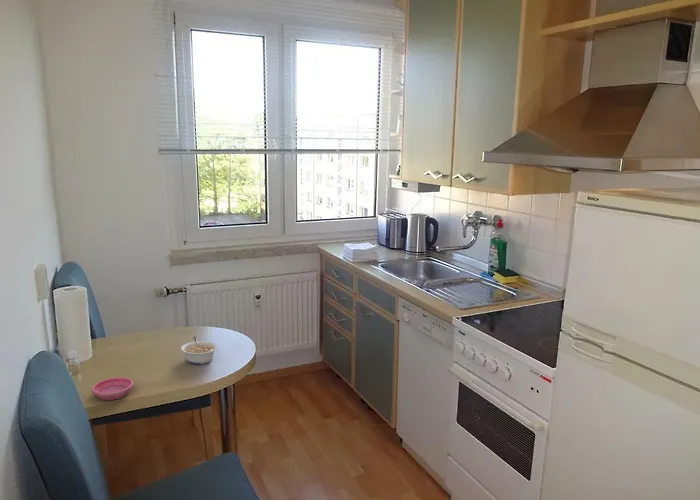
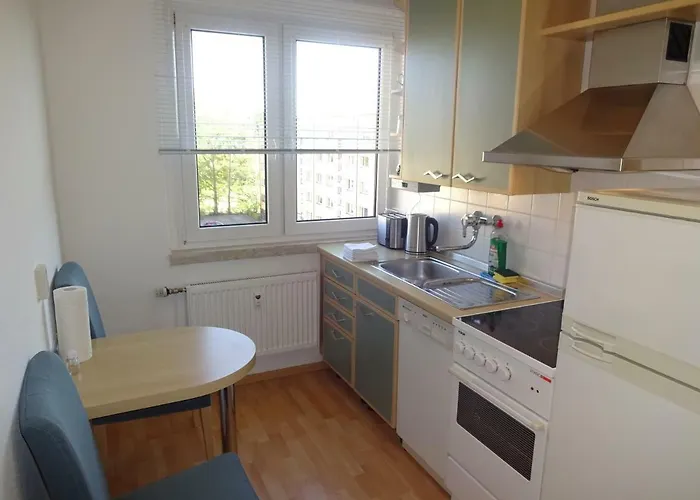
- legume [180,335,218,365]
- saucer [91,376,135,401]
